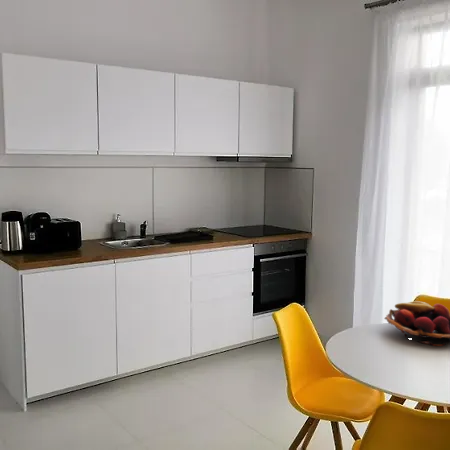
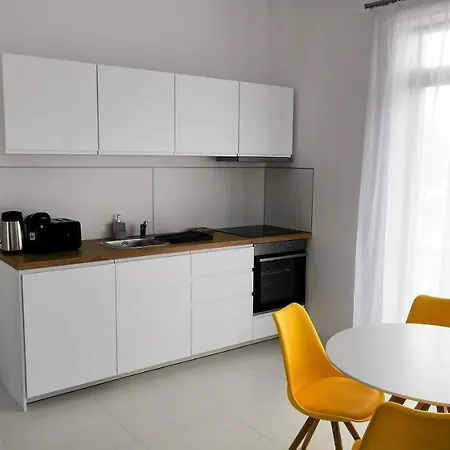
- fruit basket [384,300,450,347]
